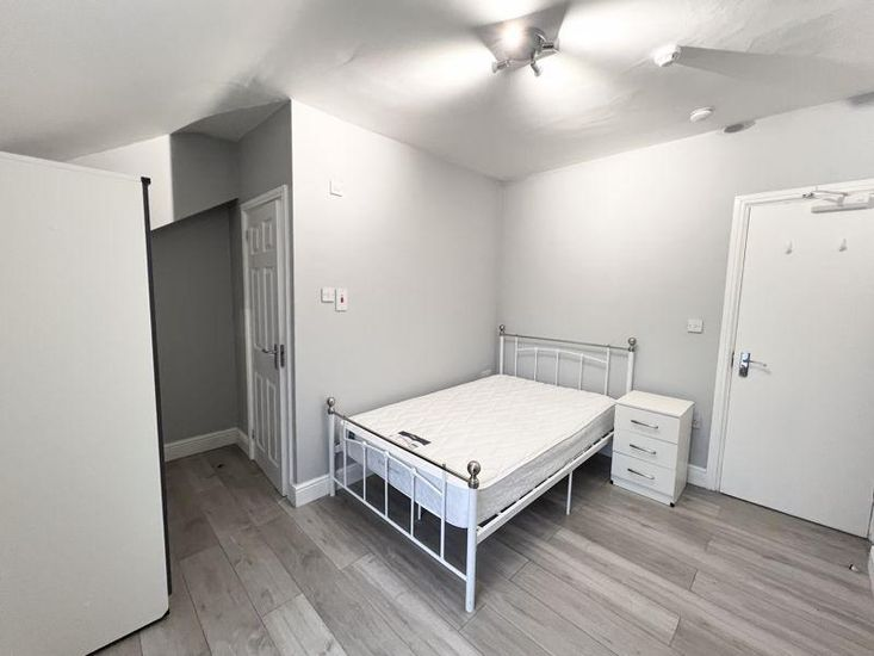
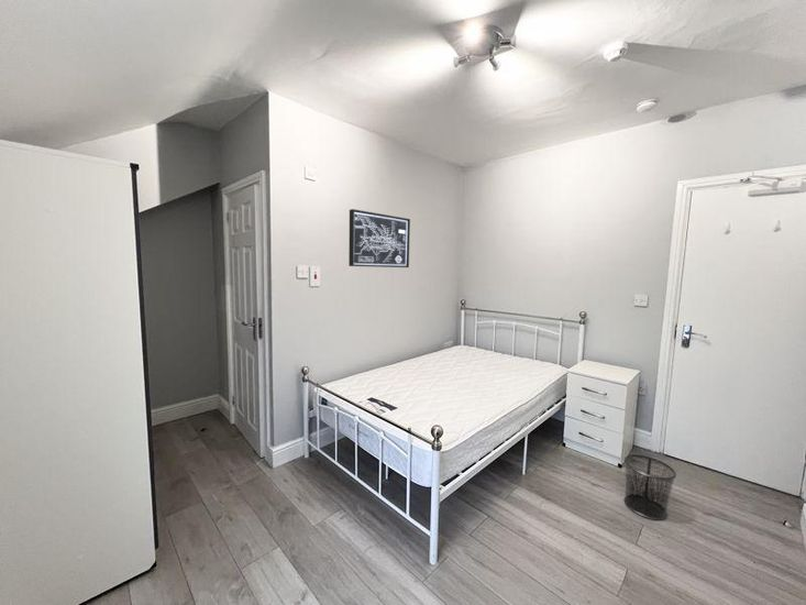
+ wall art [347,208,411,268]
+ waste bin [623,453,677,521]
